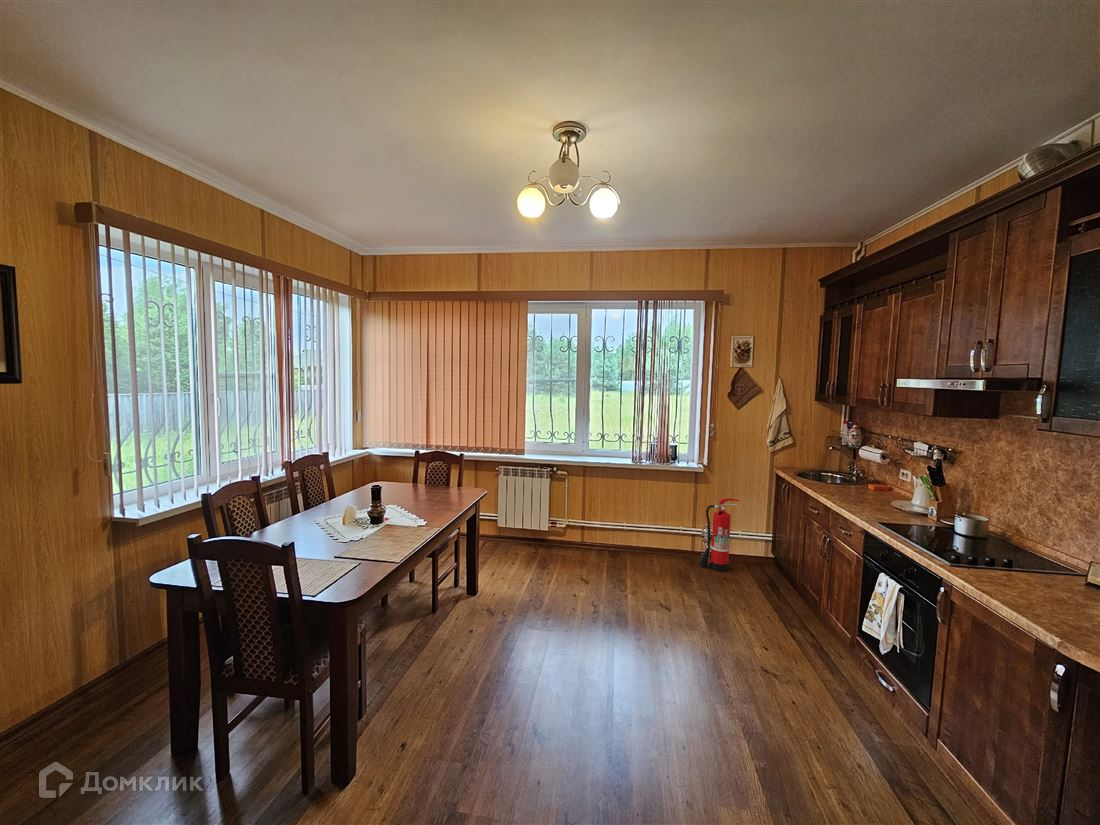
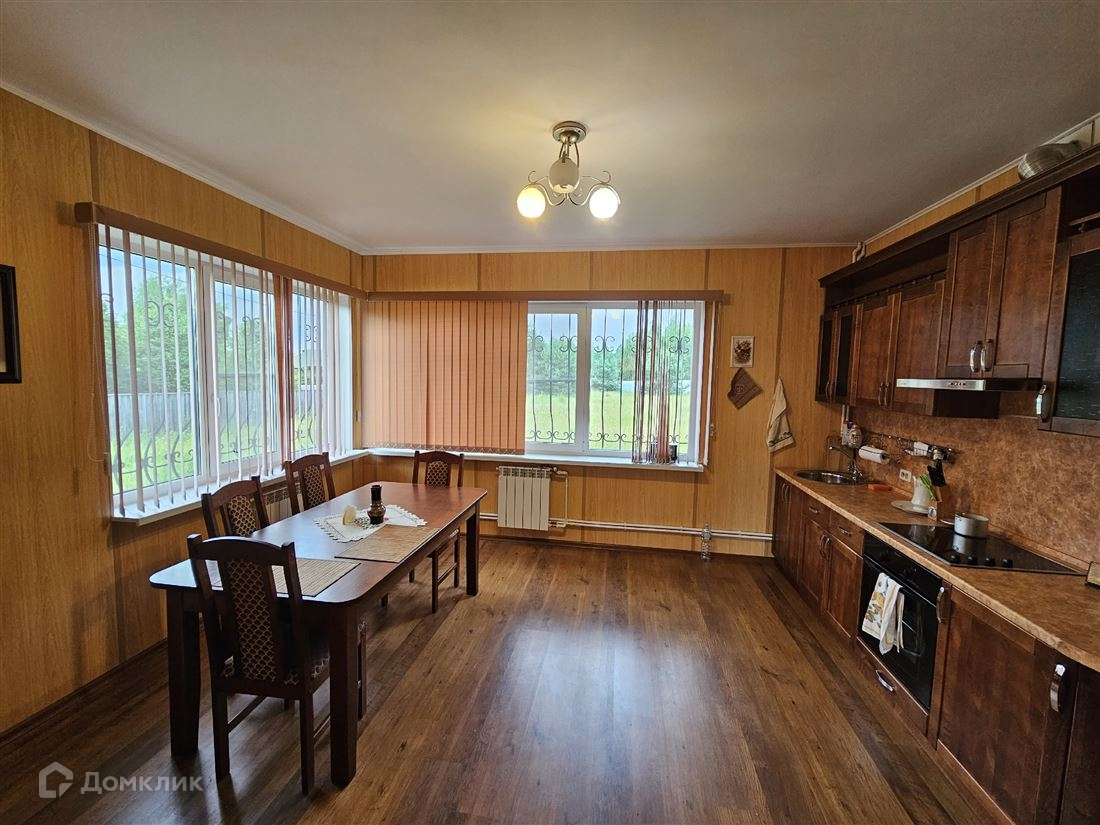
- fire extinguisher [698,497,741,573]
